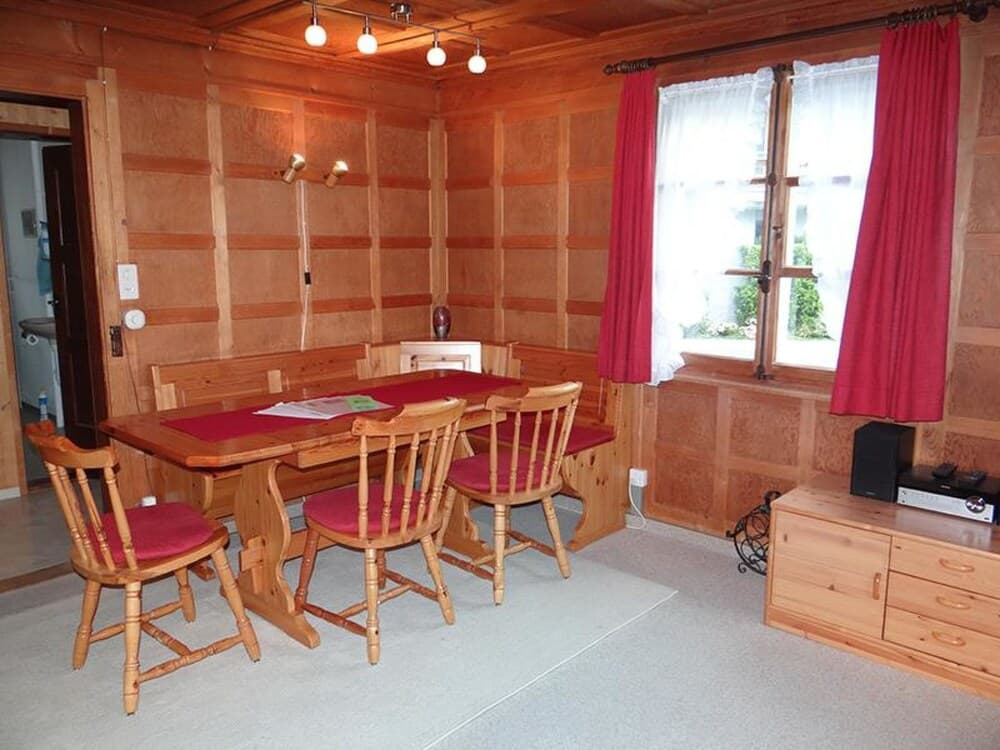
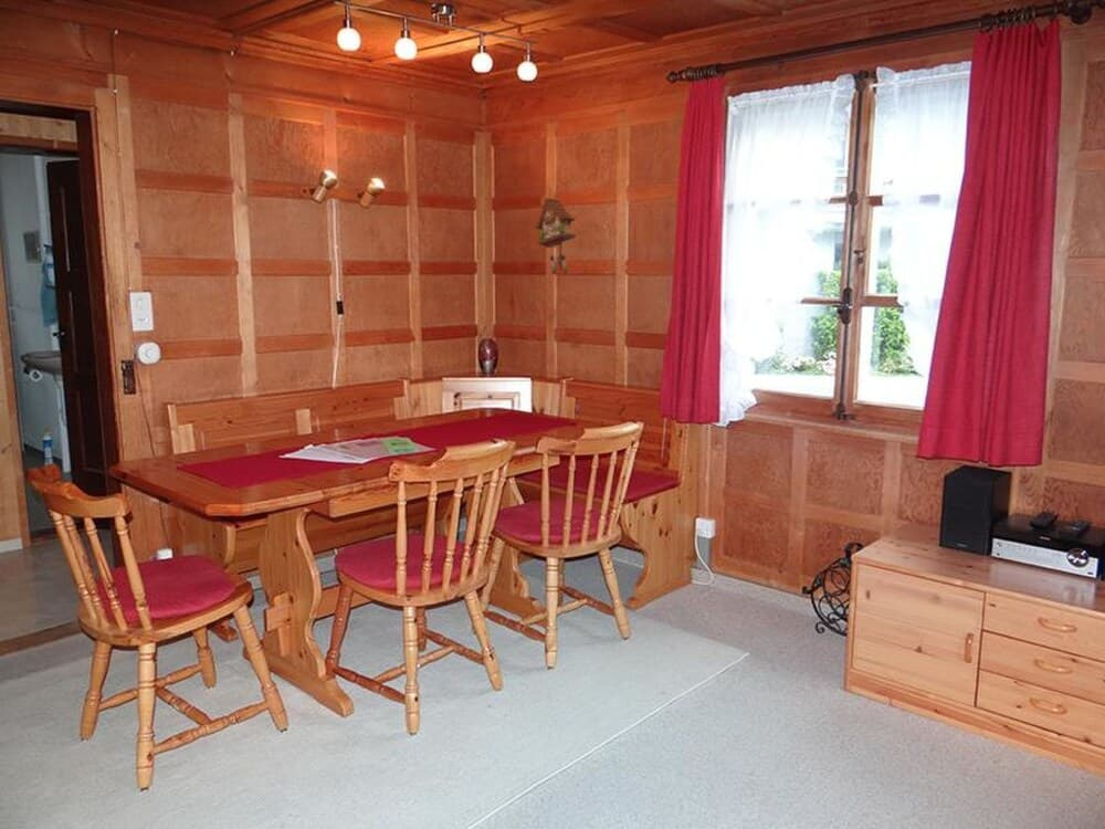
+ cuckoo clock [534,197,577,275]
